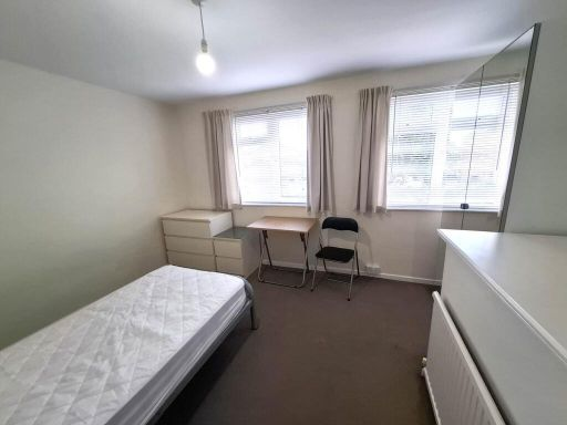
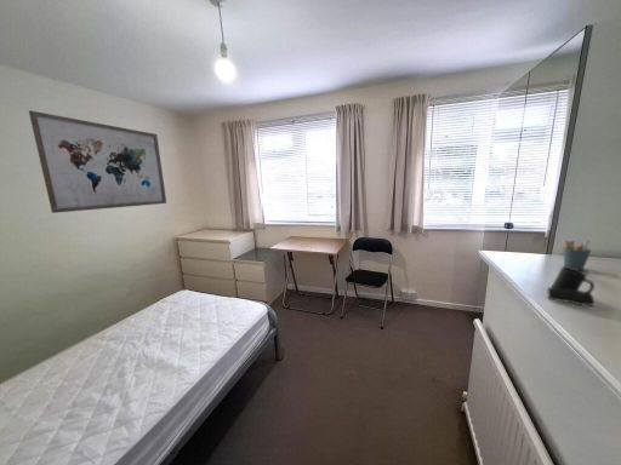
+ pen holder [562,240,592,271]
+ wall art [28,109,167,214]
+ coffee mug [546,265,596,308]
